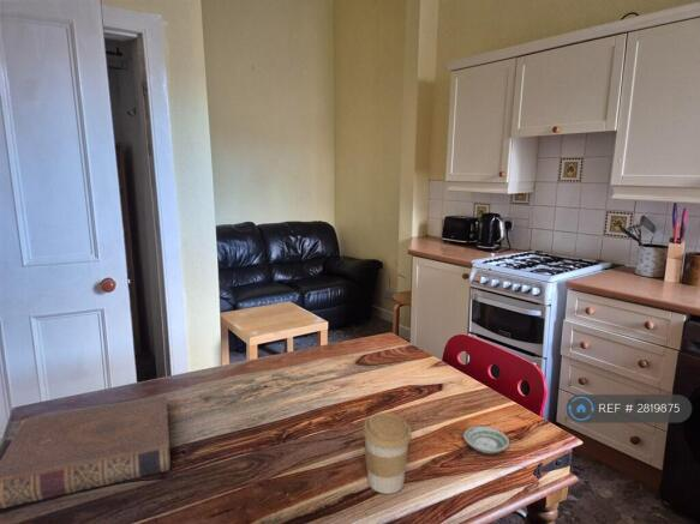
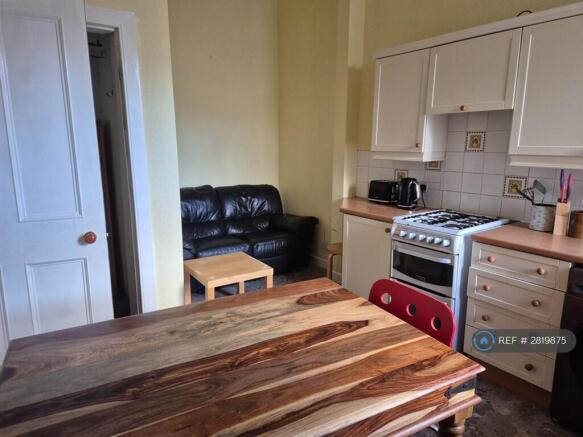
- saucer [462,426,510,454]
- book [0,394,172,510]
- coffee cup [361,411,413,495]
